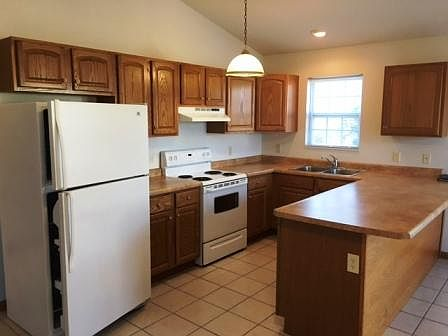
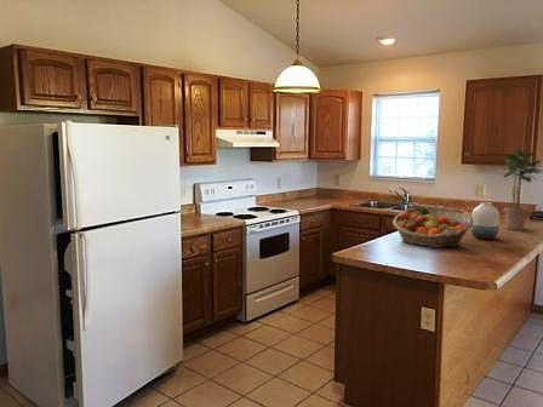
+ vase [470,201,501,240]
+ fruit basket [391,206,474,250]
+ potted plant [499,148,543,231]
